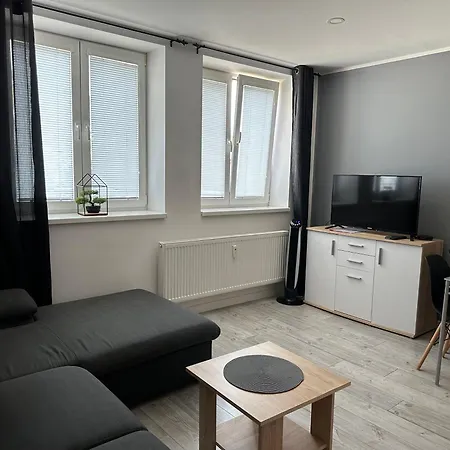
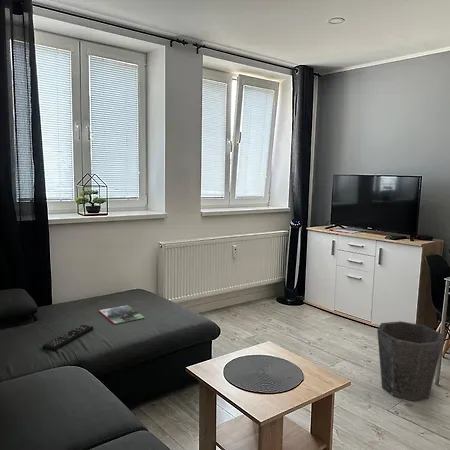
+ magazine [98,304,145,325]
+ waste bin [376,320,444,402]
+ remote control [41,324,94,351]
